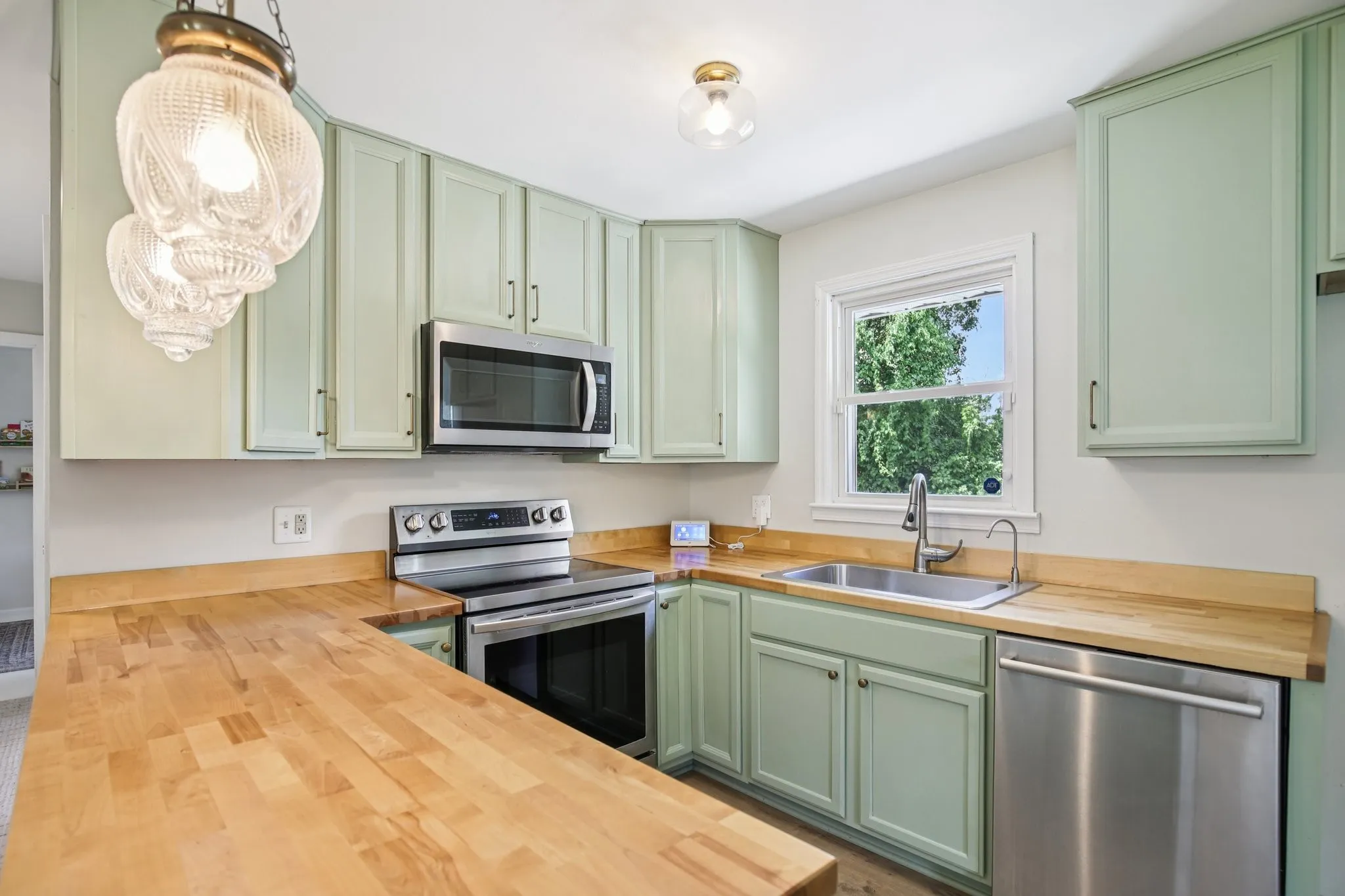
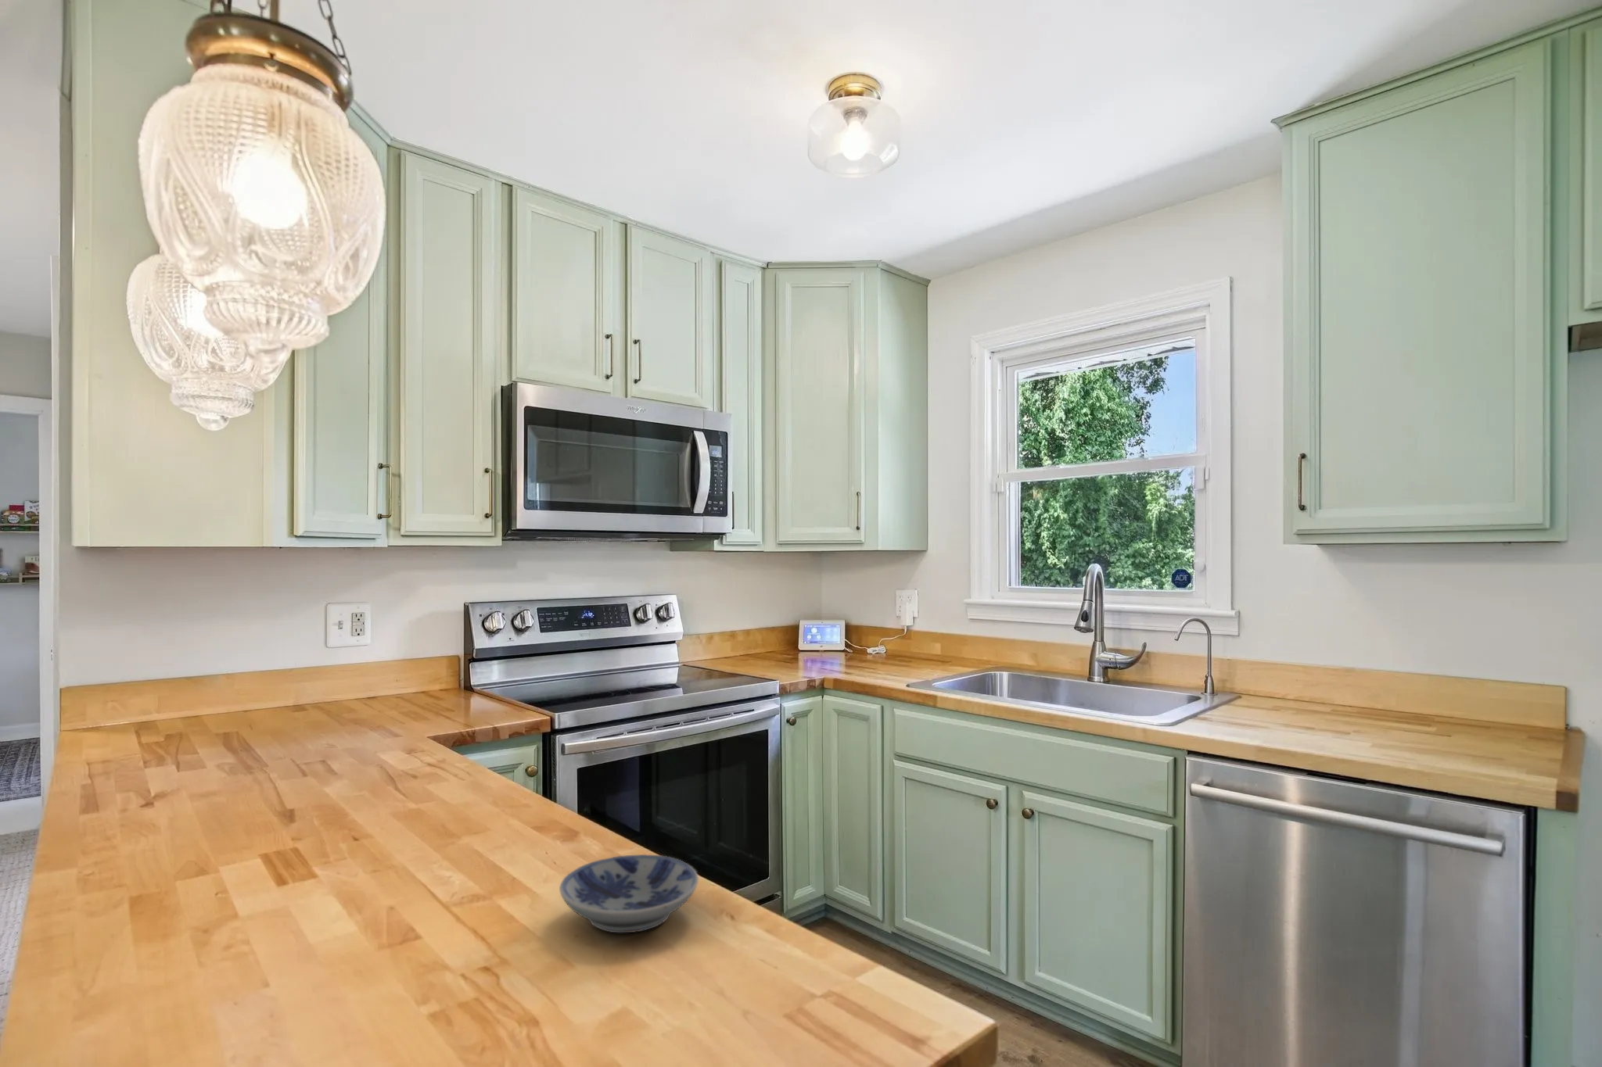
+ bowl [559,854,699,934]
